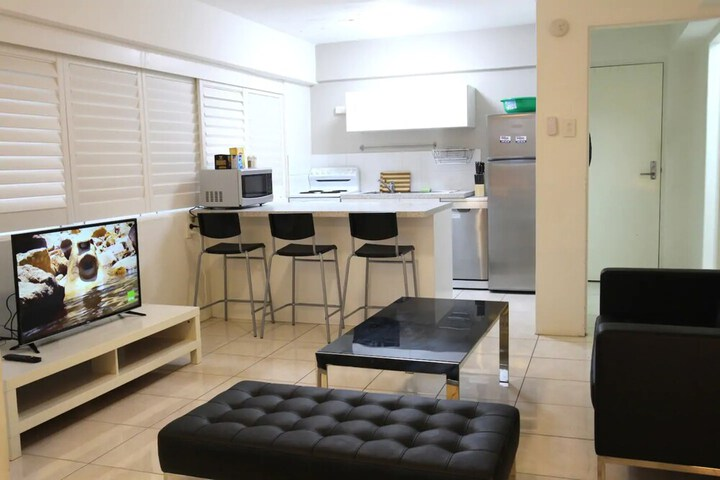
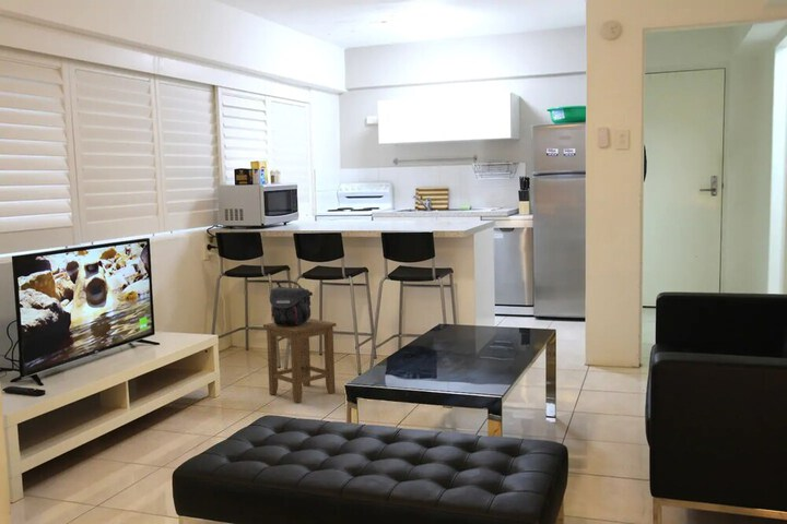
+ stool [262,318,338,404]
+ shoulder bag [268,279,314,325]
